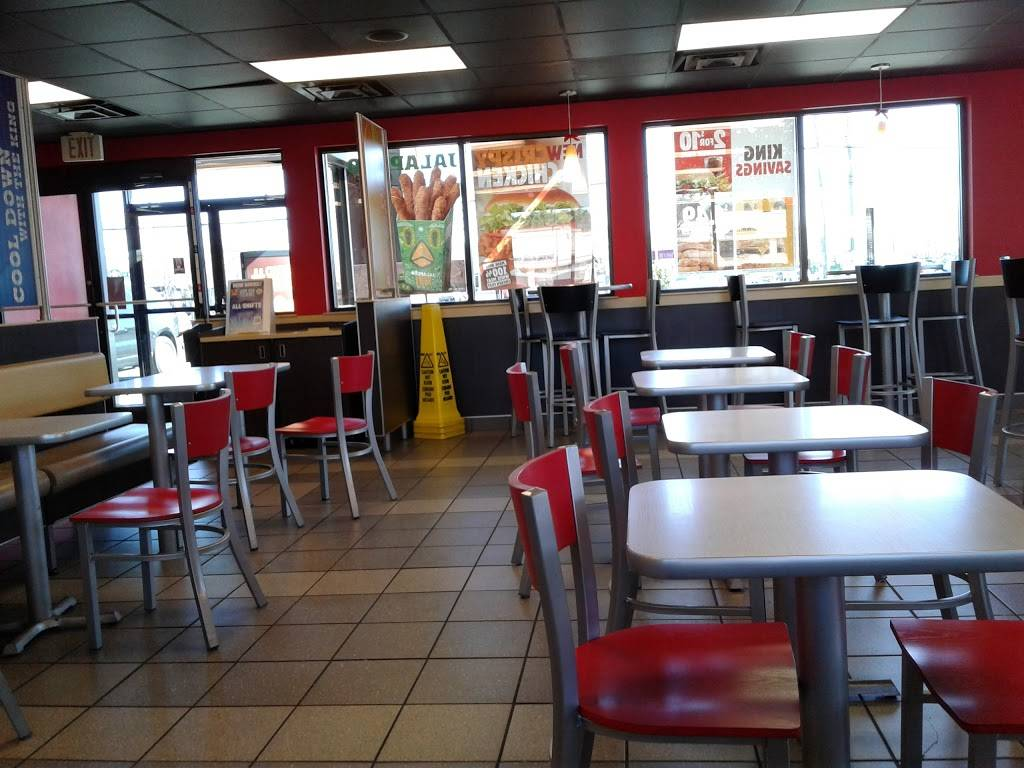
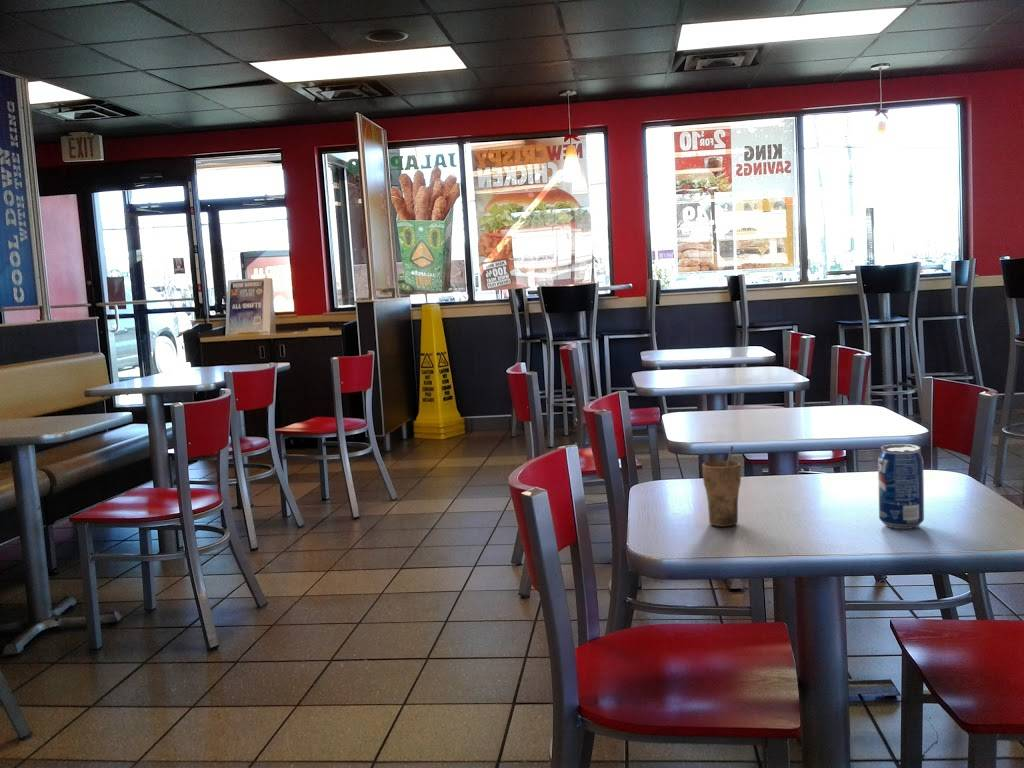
+ soda can [877,443,925,530]
+ cup [701,445,742,527]
